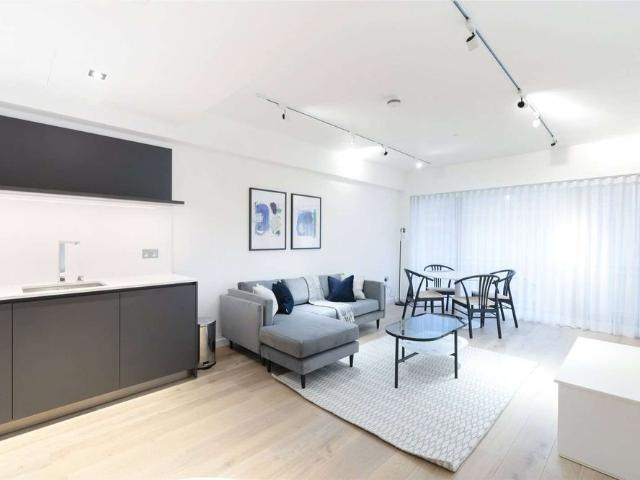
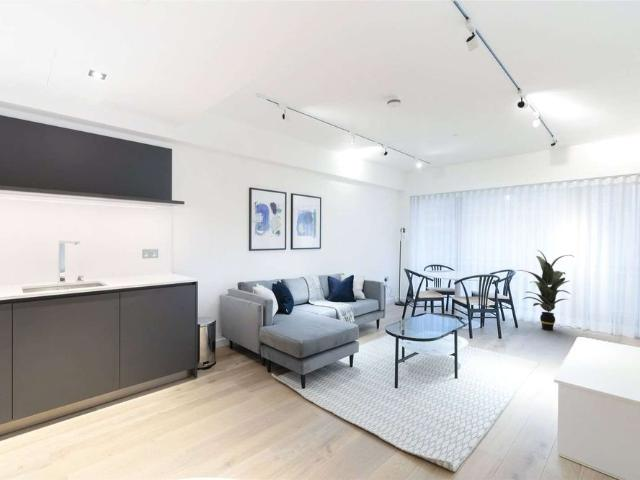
+ indoor plant [516,249,575,331]
